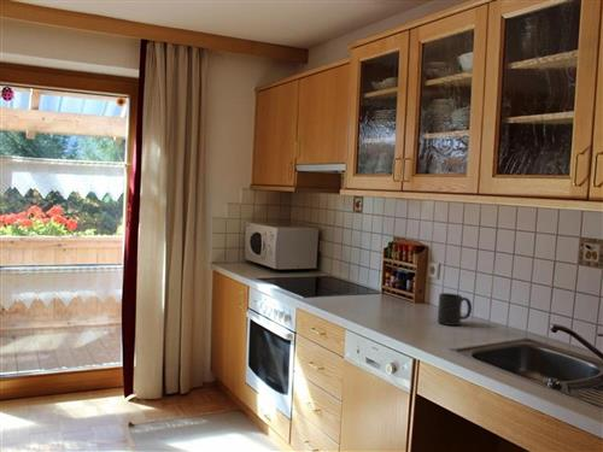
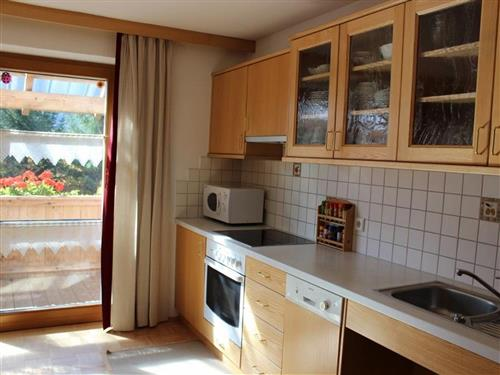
- mug [437,292,473,327]
